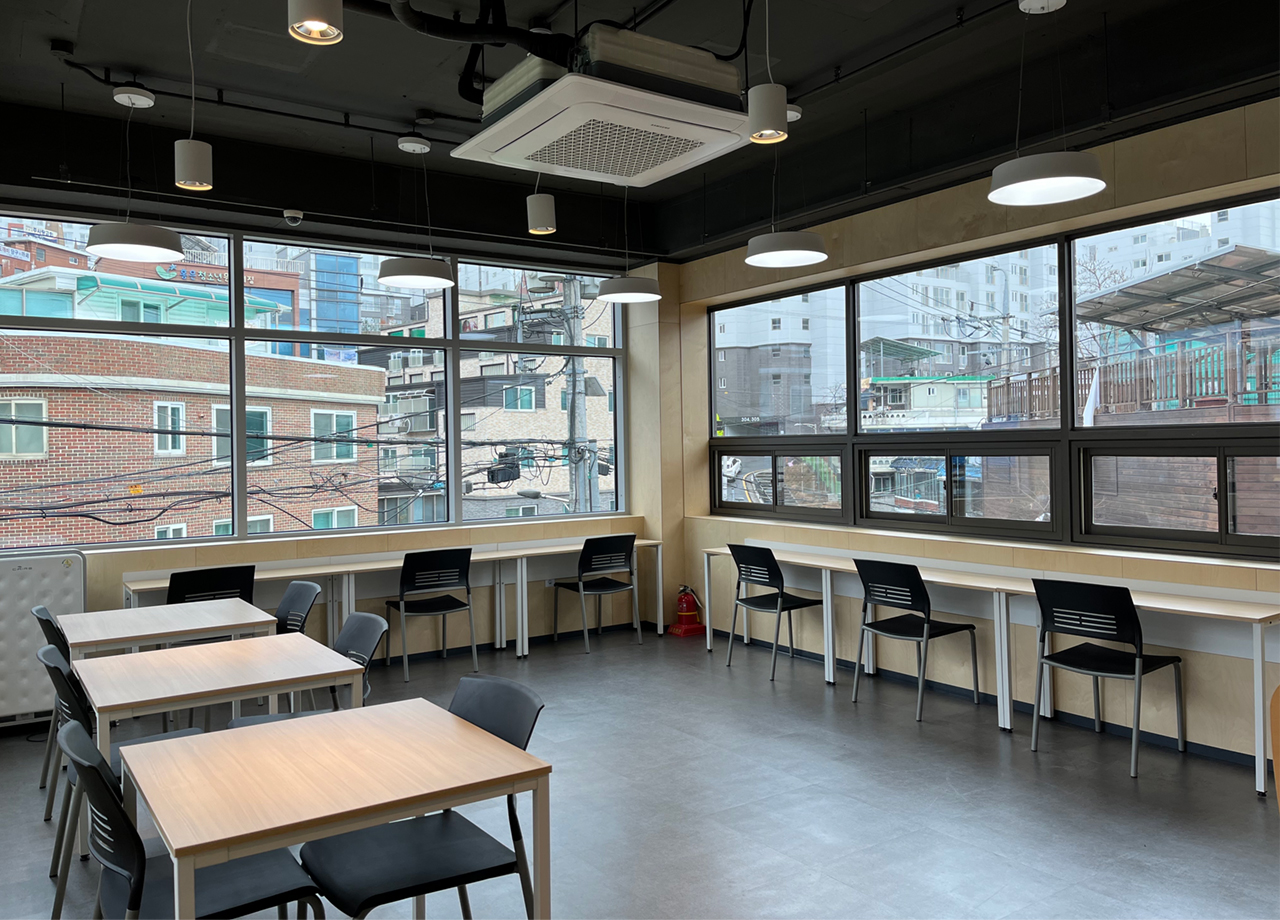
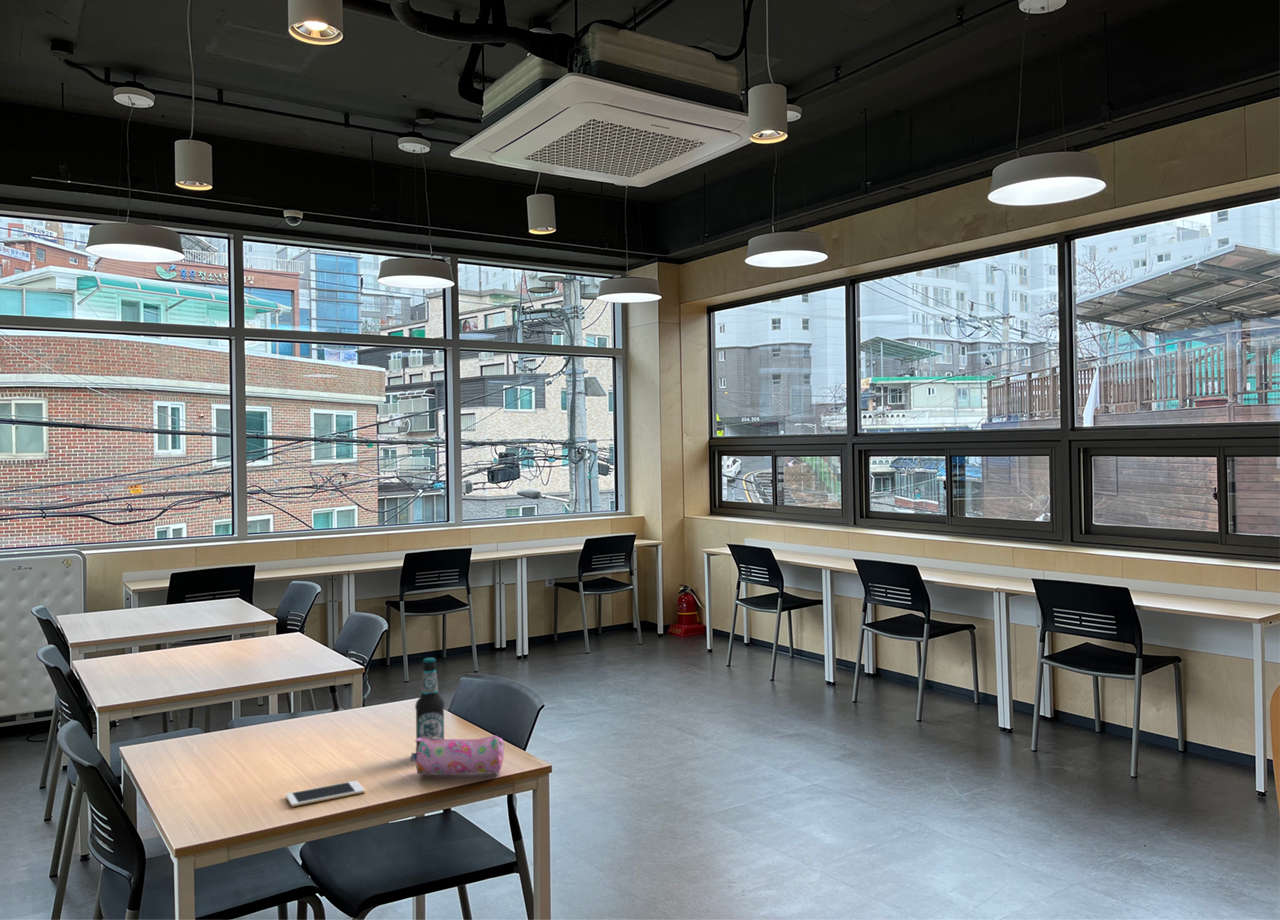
+ cell phone [285,780,366,807]
+ pencil case [410,735,505,776]
+ bottle [414,657,445,753]
